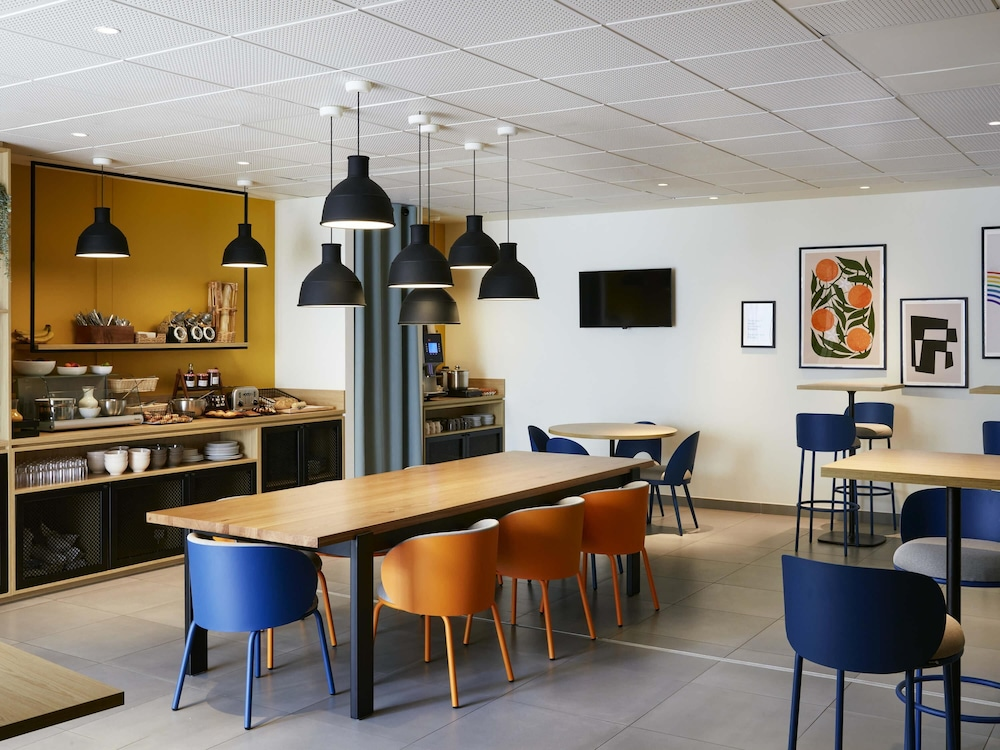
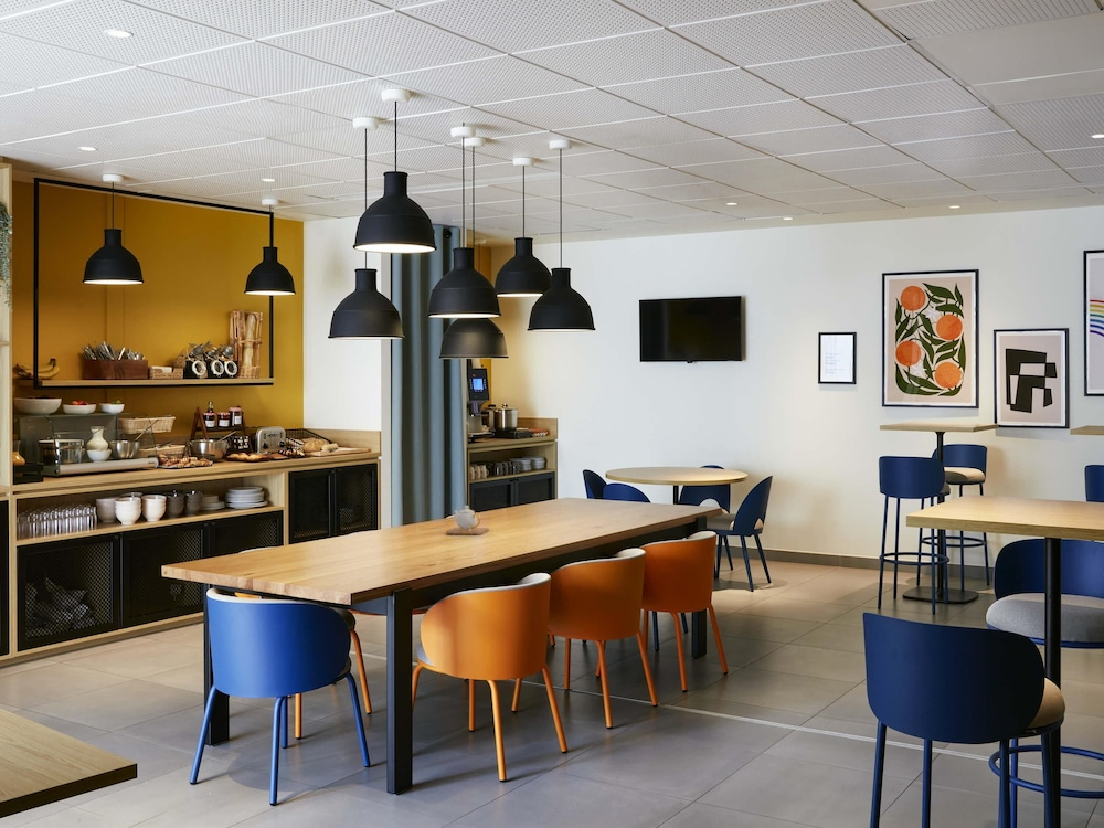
+ teapot [445,505,490,535]
